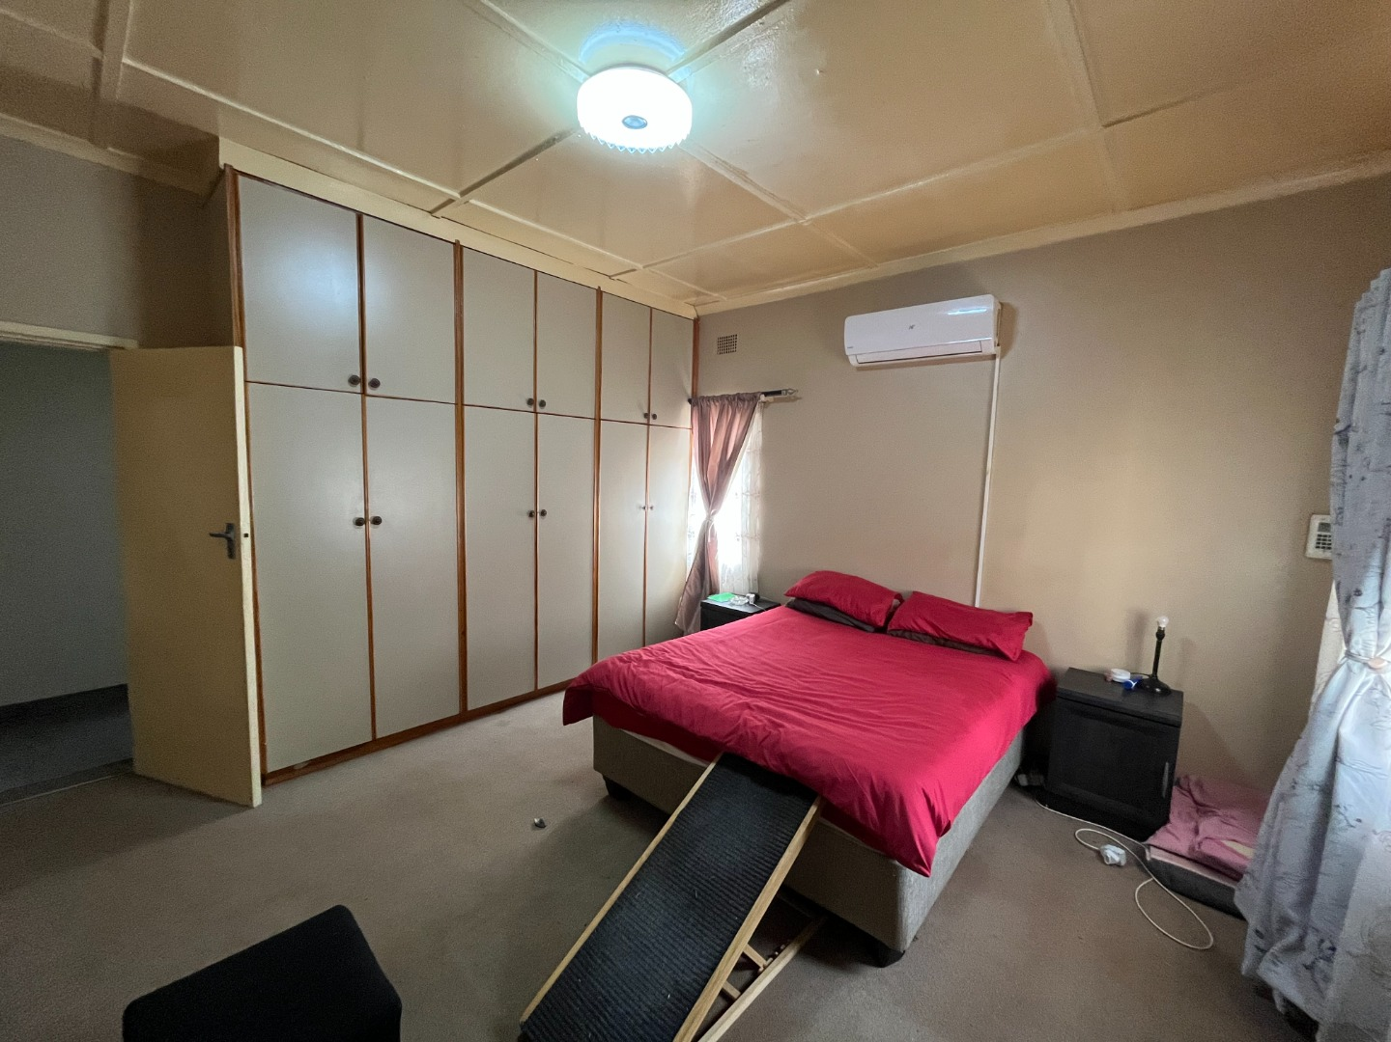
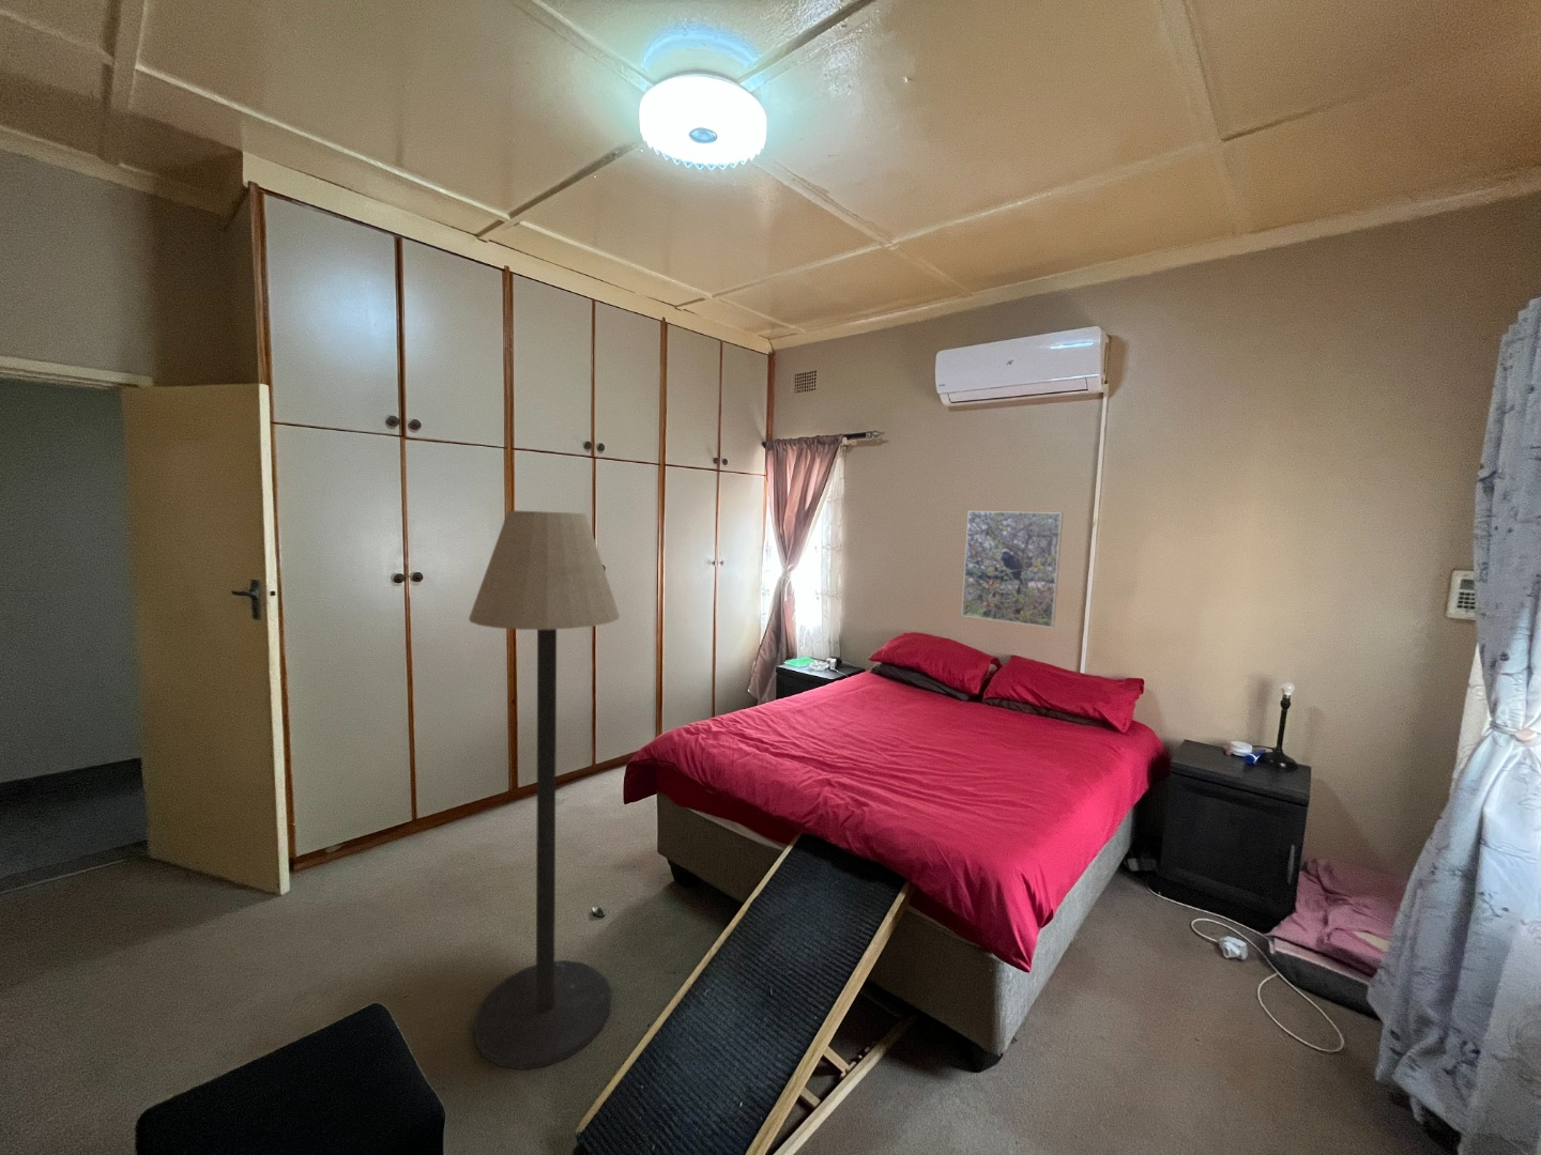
+ floor lamp [467,510,621,1070]
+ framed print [960,510,1064,628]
